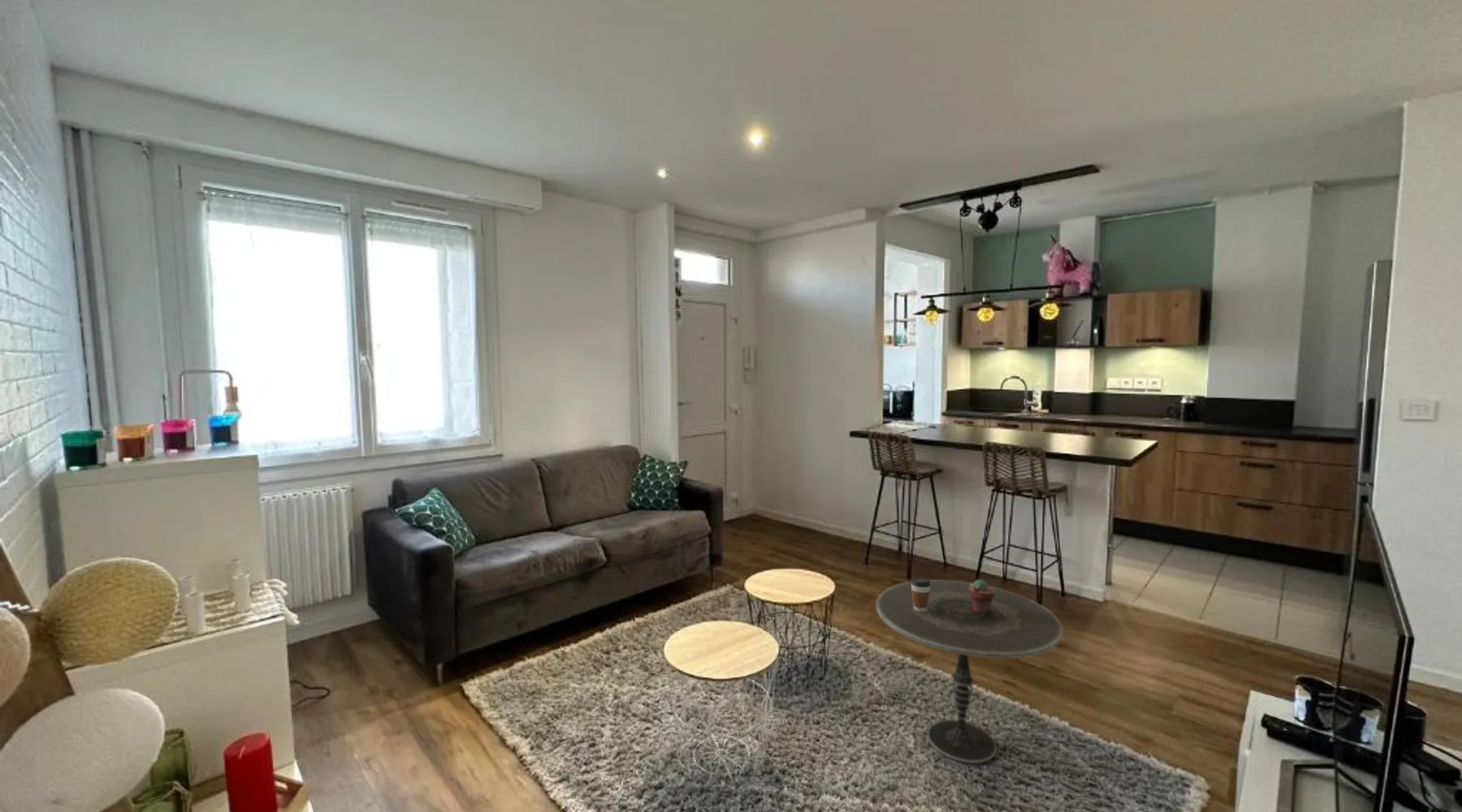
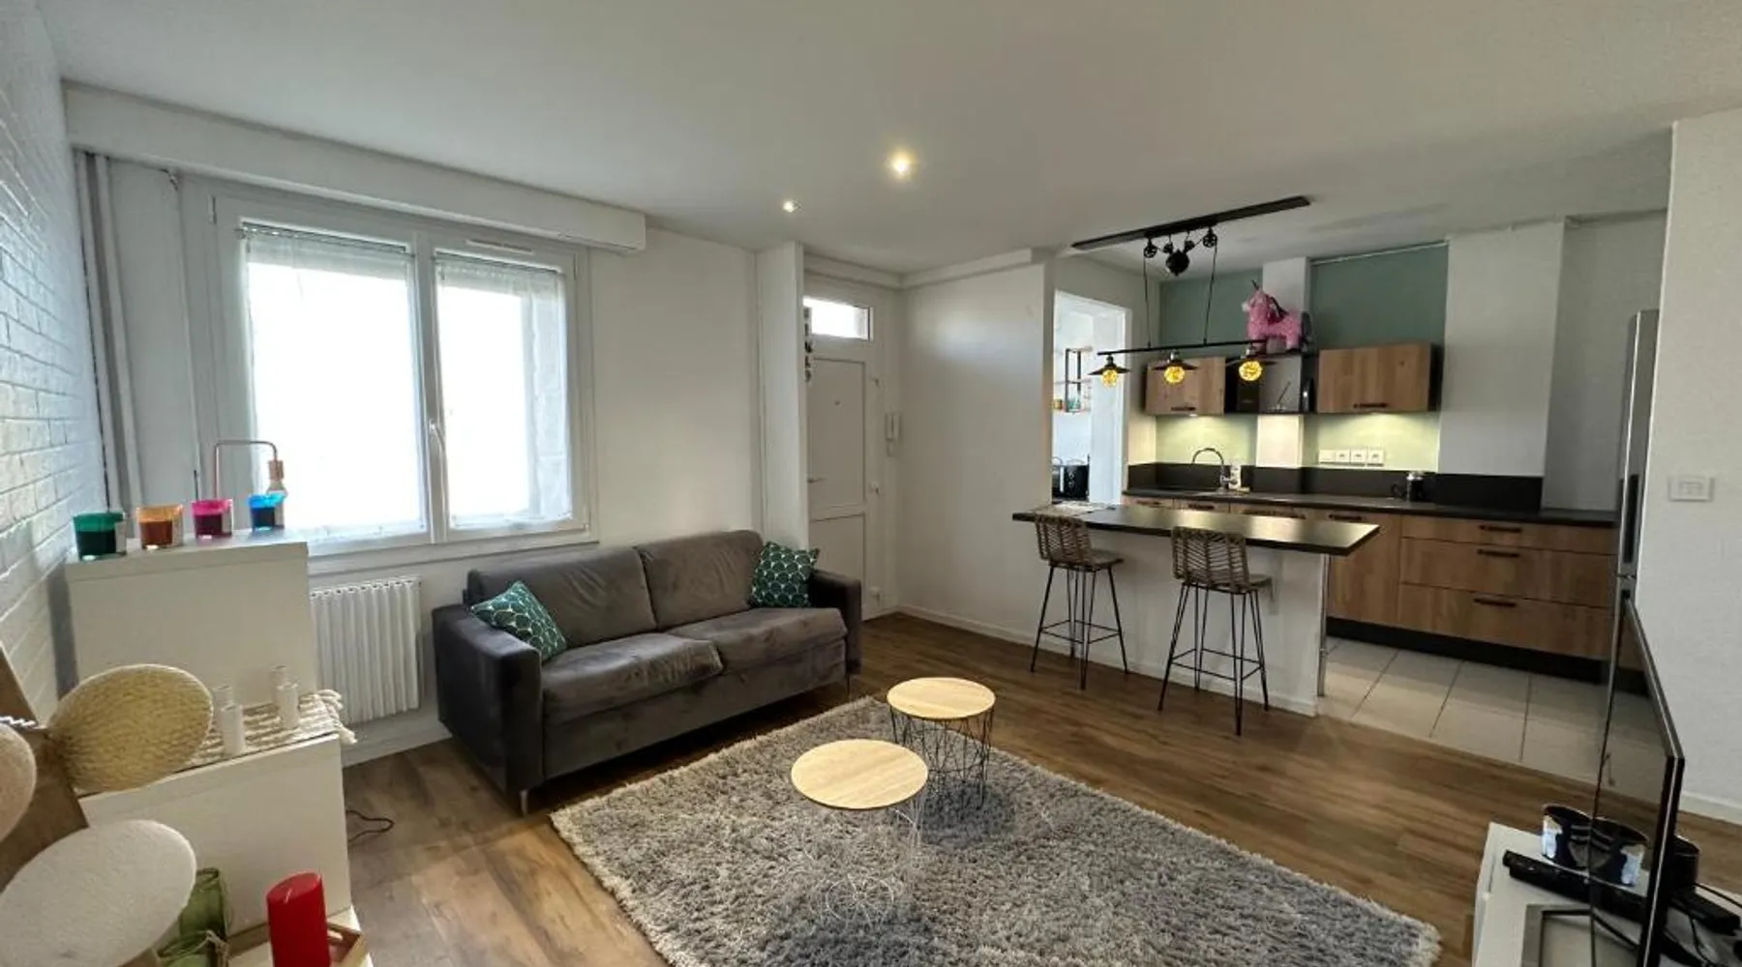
- side table [876,579,1063,764]
- potted succulent [969,579,995,615]
- coffee cup [910,577,931,612]
